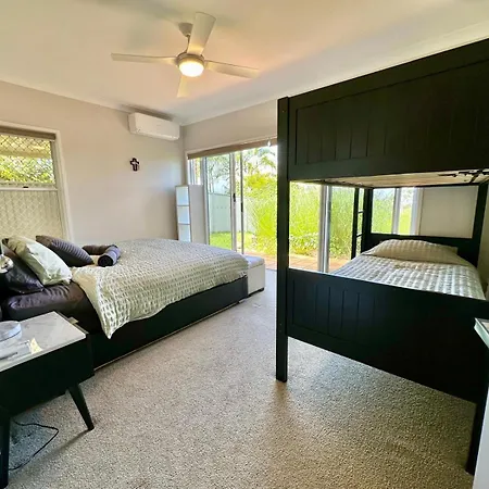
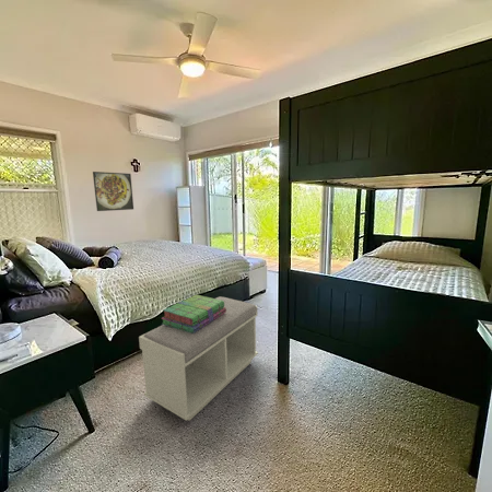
+ bench [138,295,259,422]
+ stack of books [161,294,226,333]
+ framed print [92,171,134,212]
